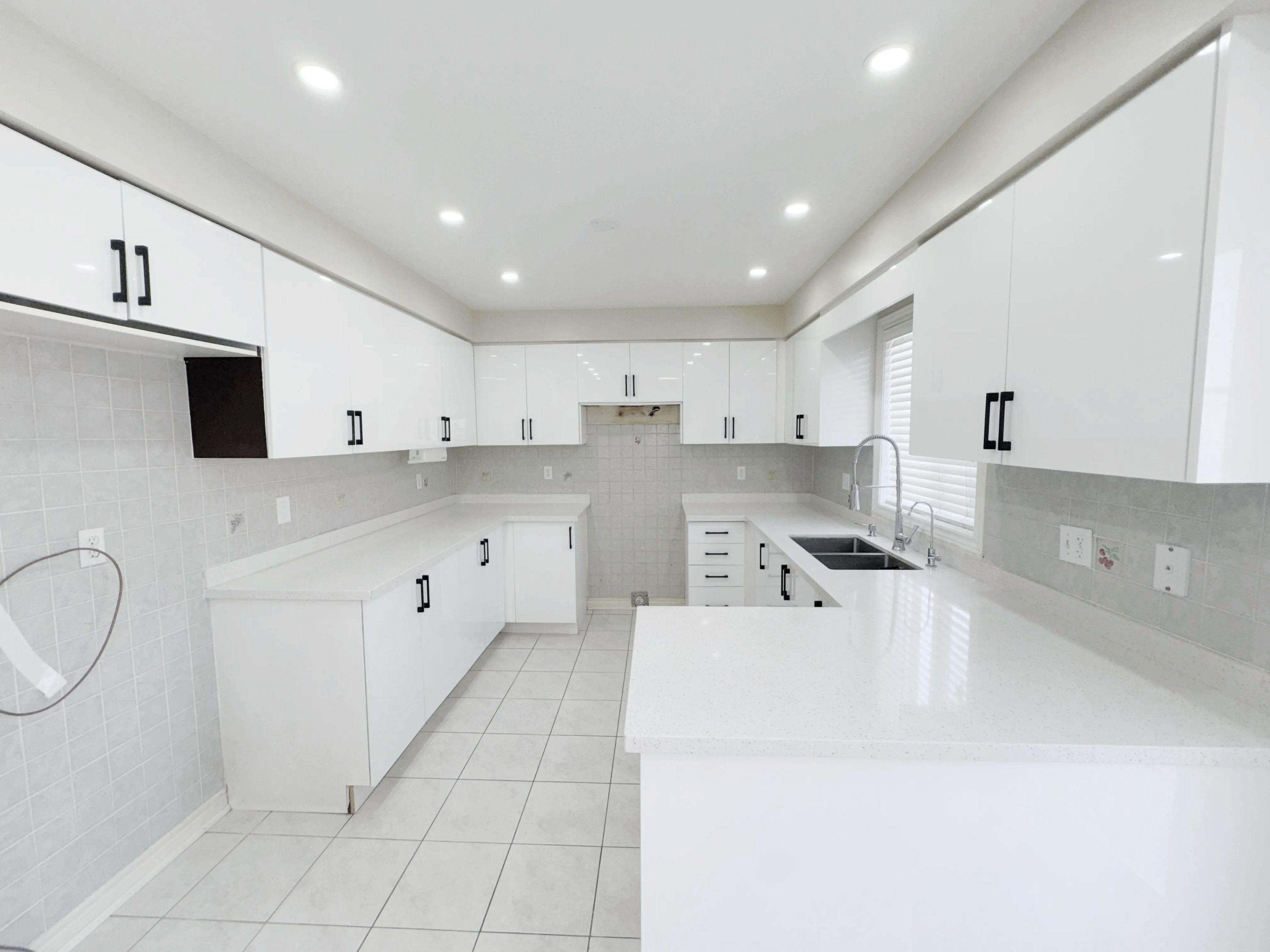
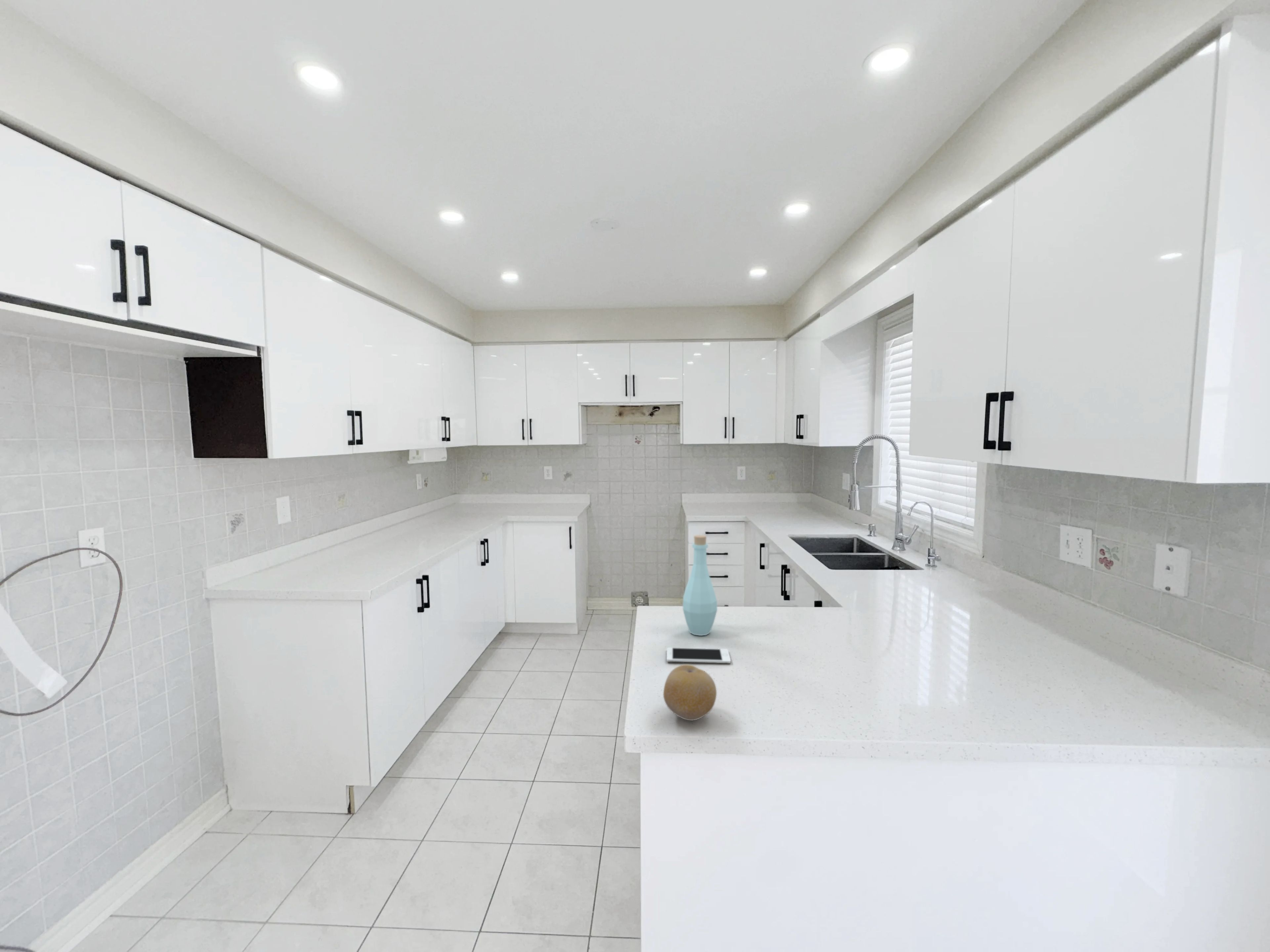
+ cell phone [666,647,731,664]
+ fruit [663,664,717,721]
+ bottle [682,535,718,636]
